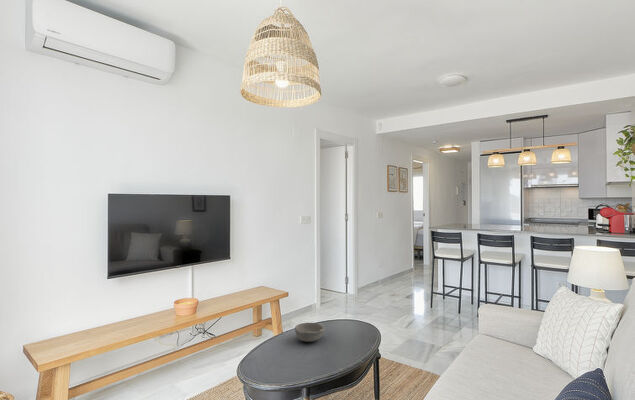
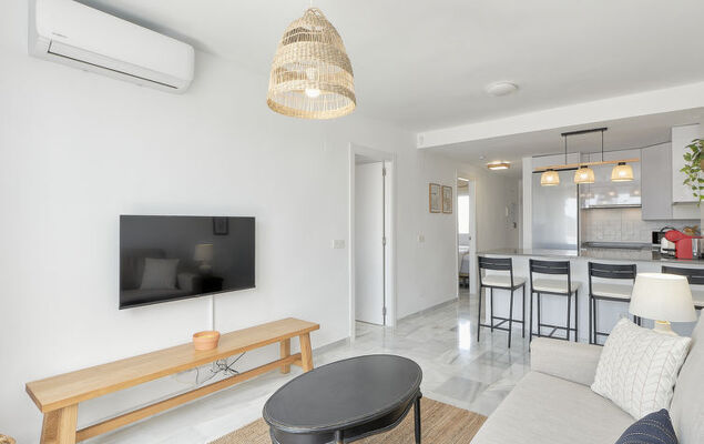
- bowl [294,322,325,343]
